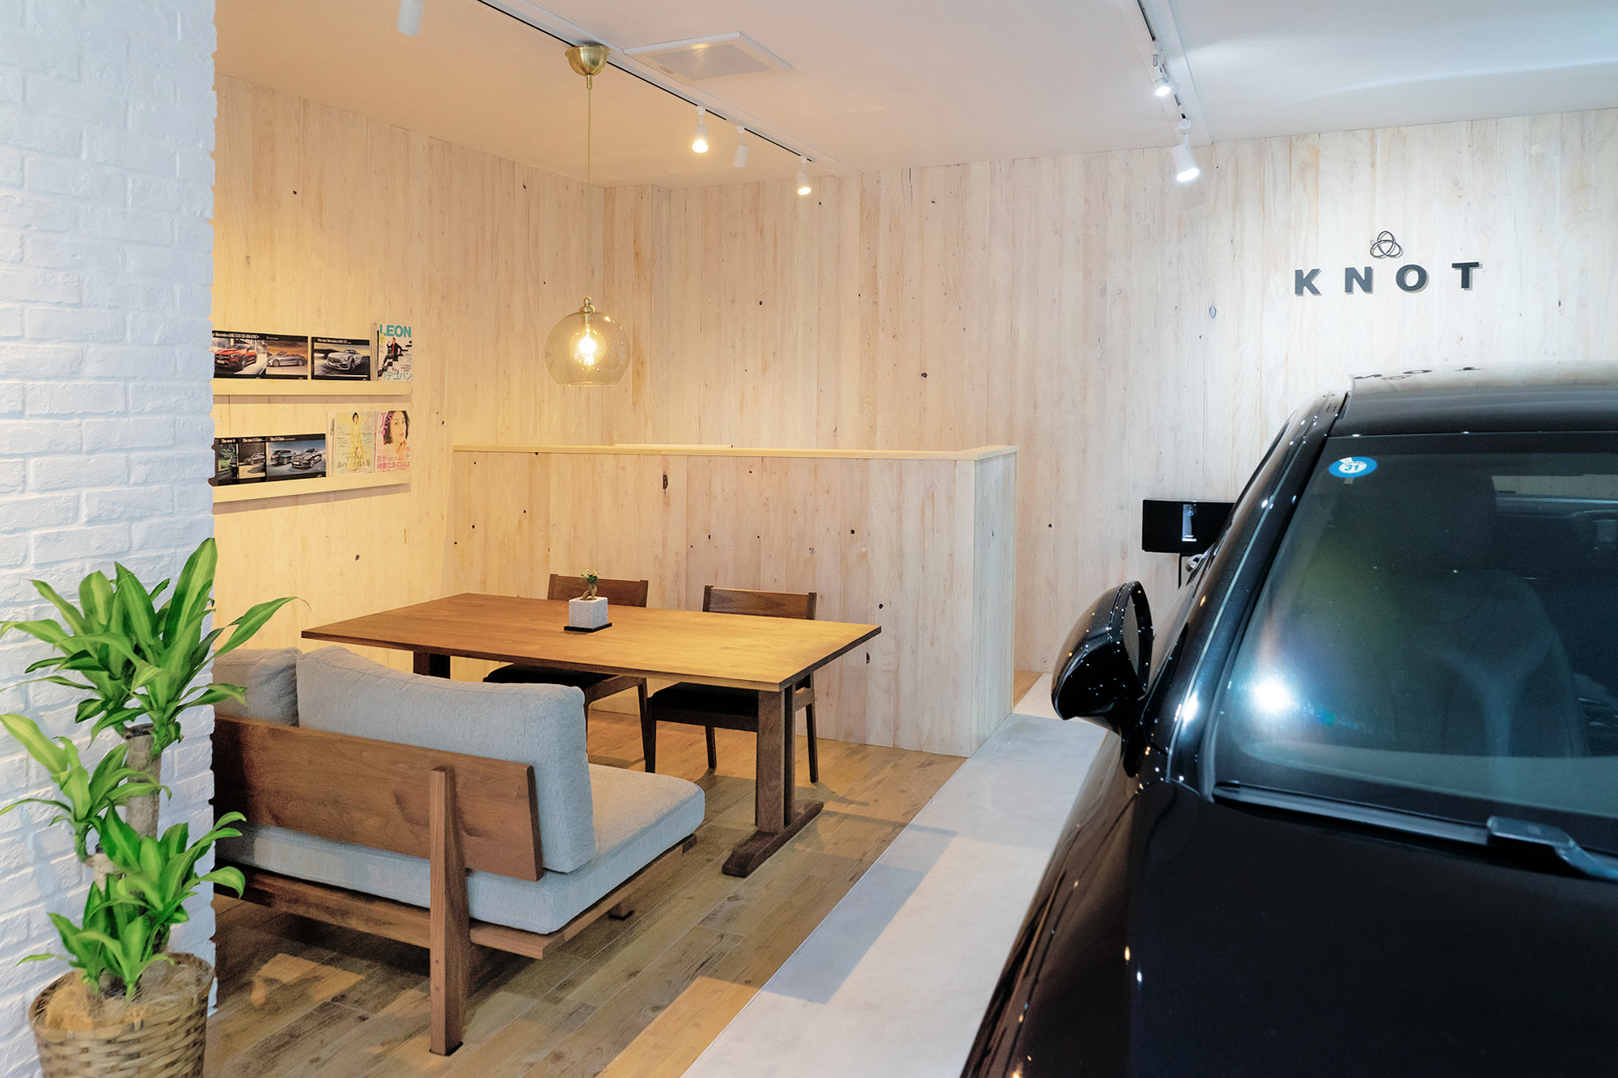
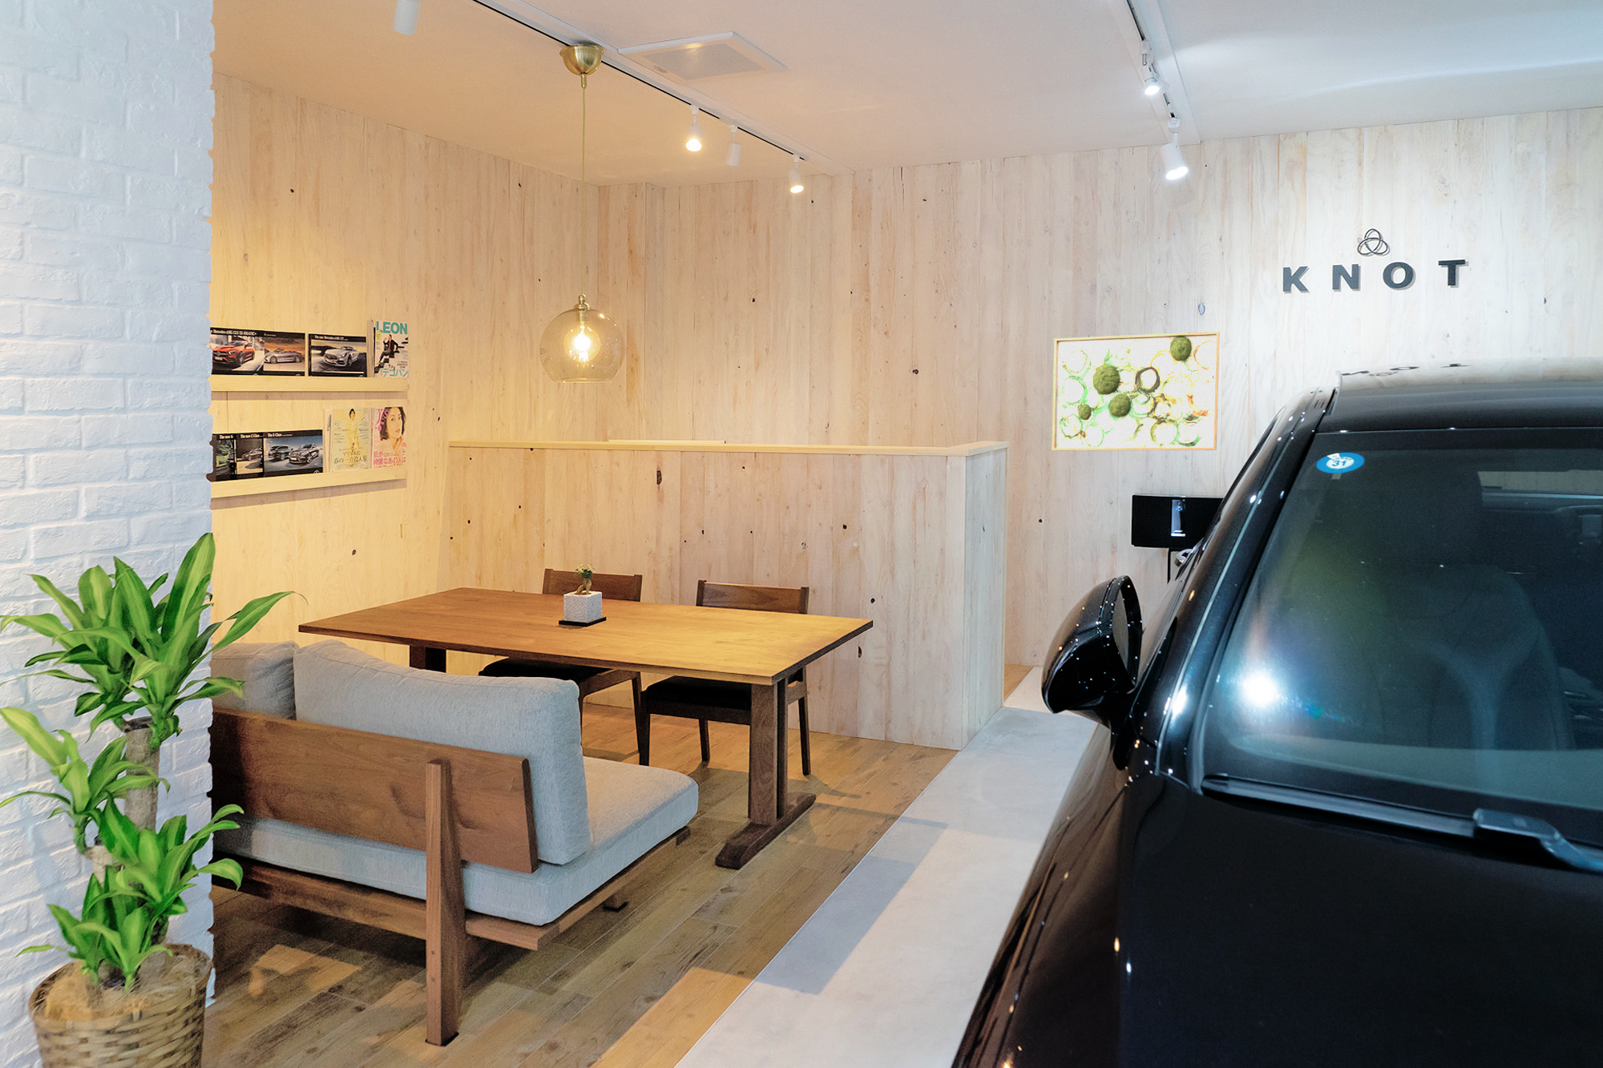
+ wall art [1051,331,1220,451]
